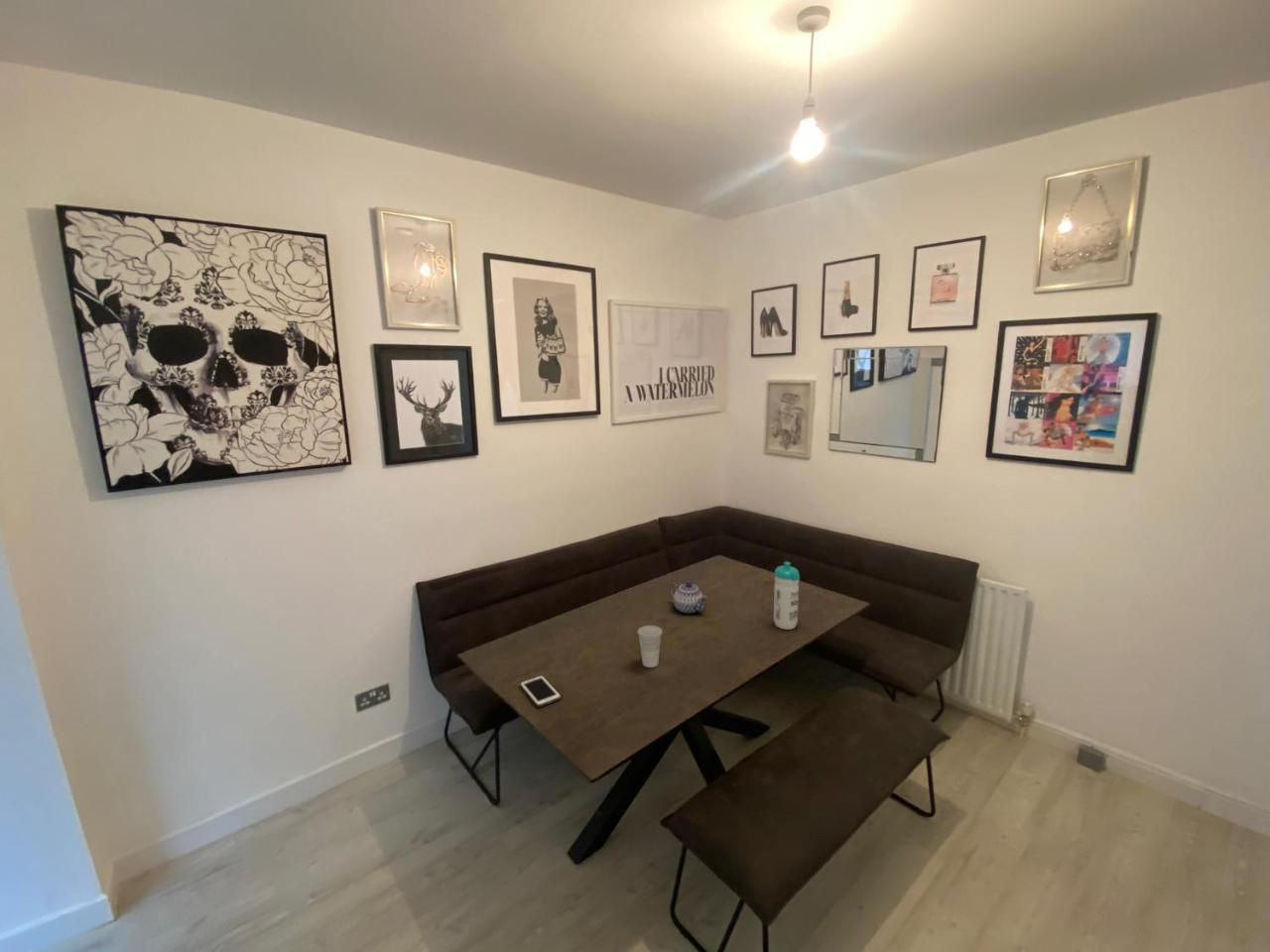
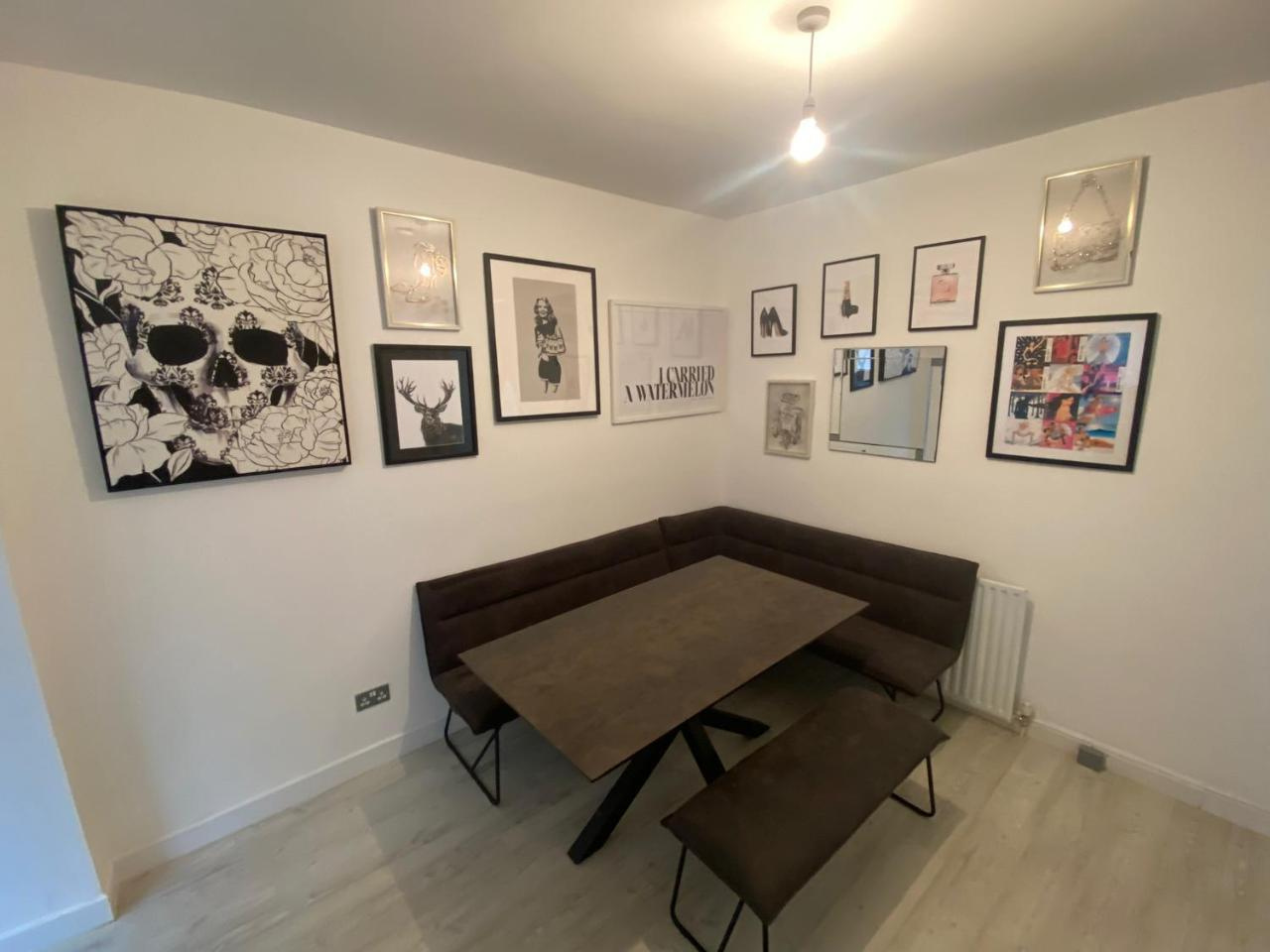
- cell phone [519,674,562,708]
- teapot [669,581,708,615]
- water bottle [773,560,801,631]
- cup [636,625,664,668]
